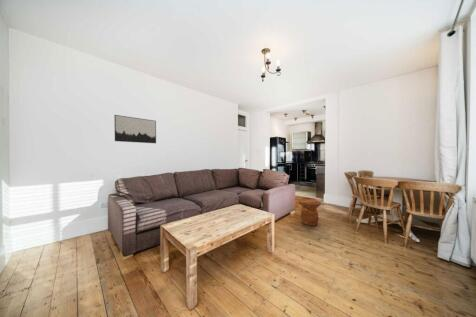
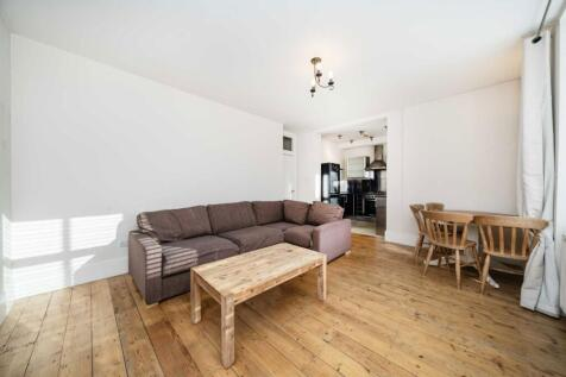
- wall art [113,114,157,144]
- side table [297,198,322,227]
